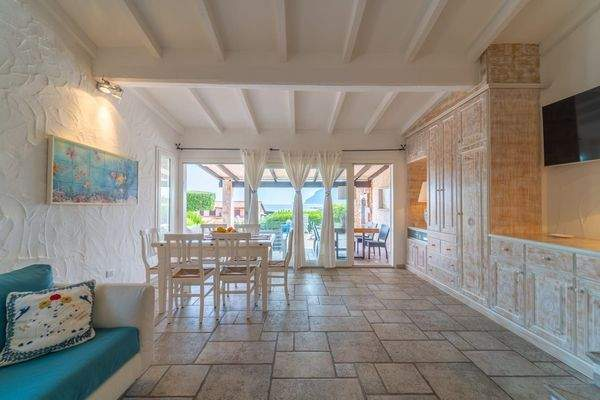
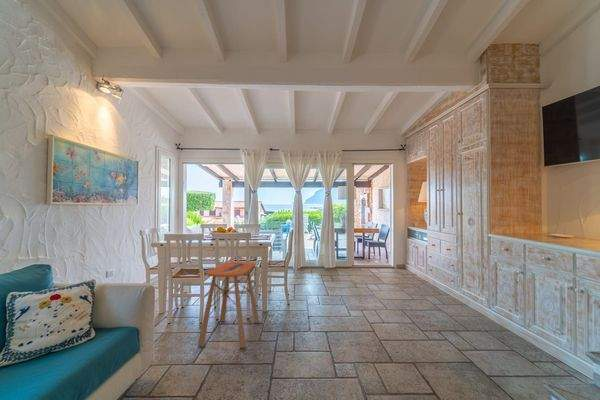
+ side table [197,261,260,349]
